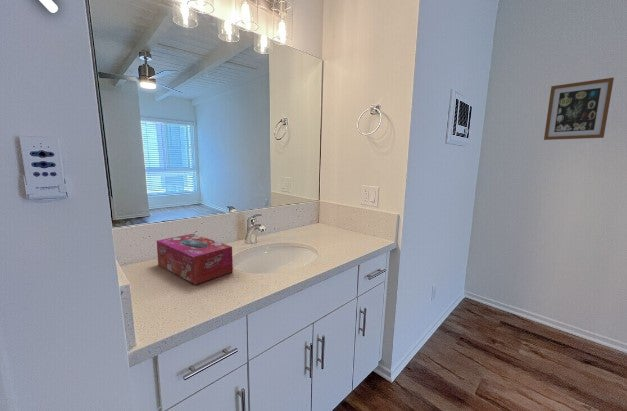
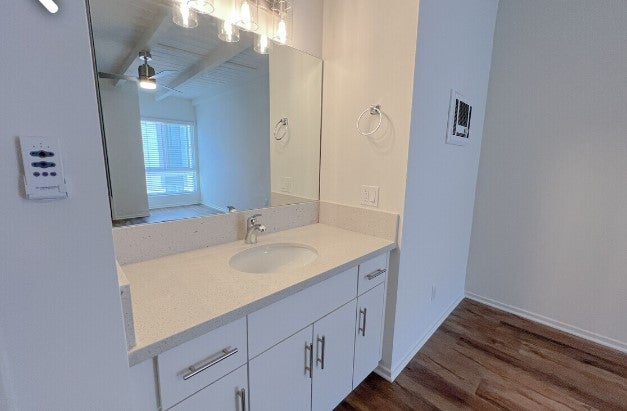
- tissue box [156,233,234,286]
- wall art [543,76,615,141]
